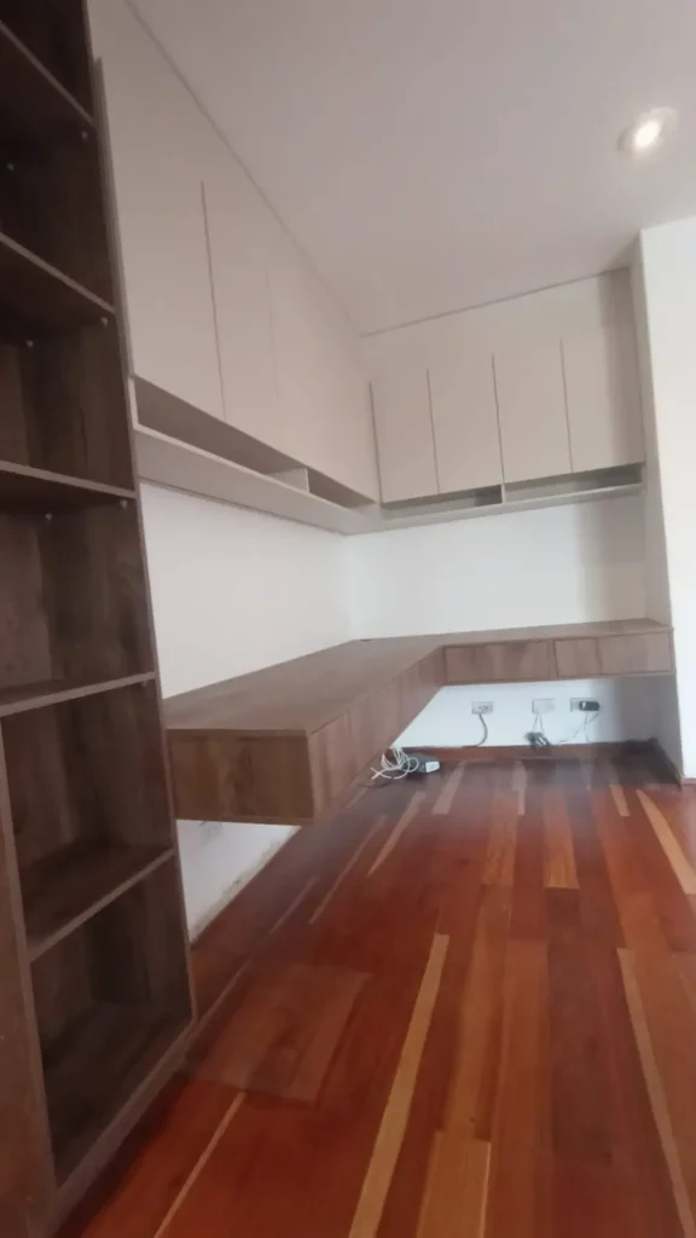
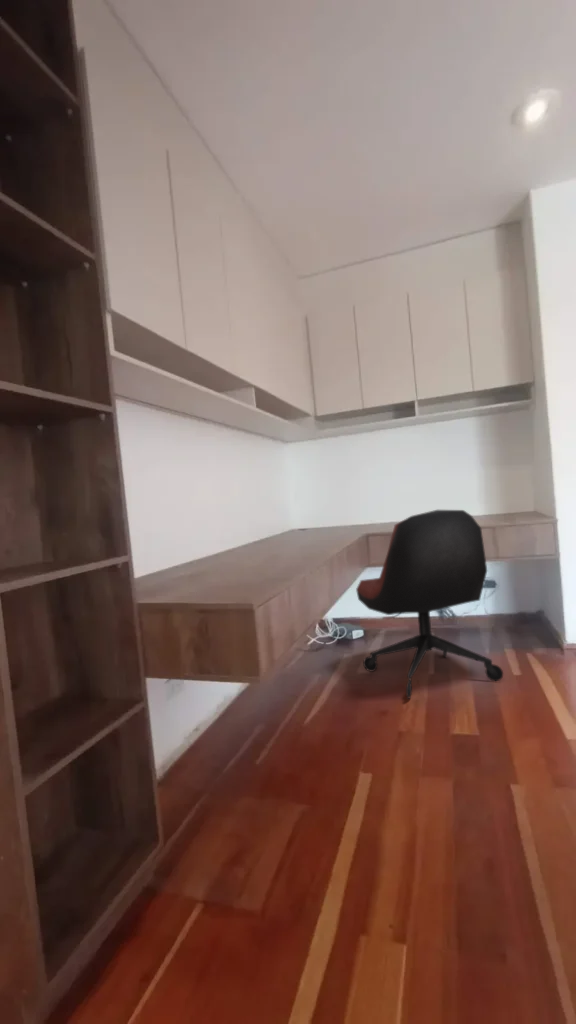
+ office chair [355,509,504,700]
